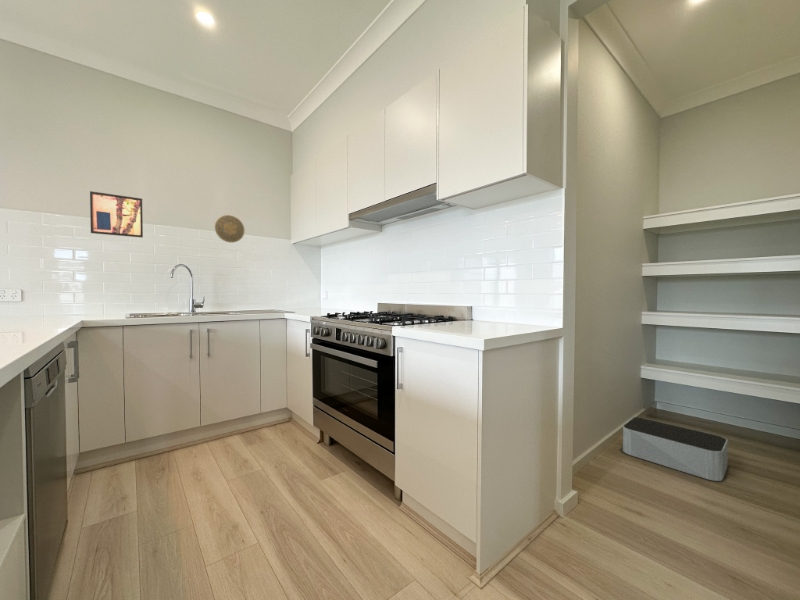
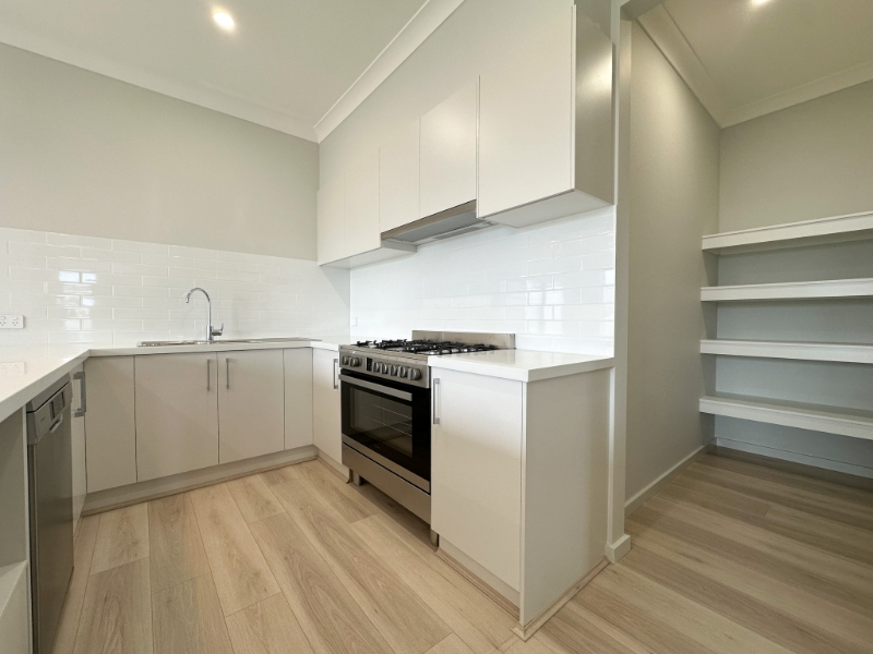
- wall art [89,190,144,239]
- decorative plate [214,214,245,243]
- storage bin [622,416,729,482]
